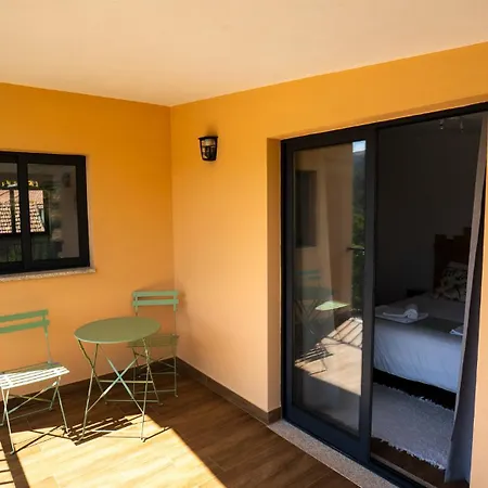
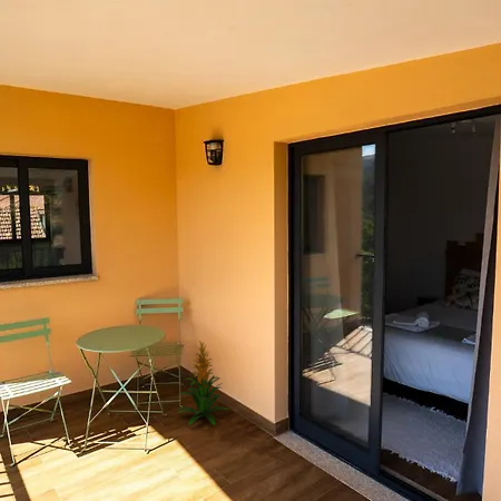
+ indoor plant [177,340,229,426]
